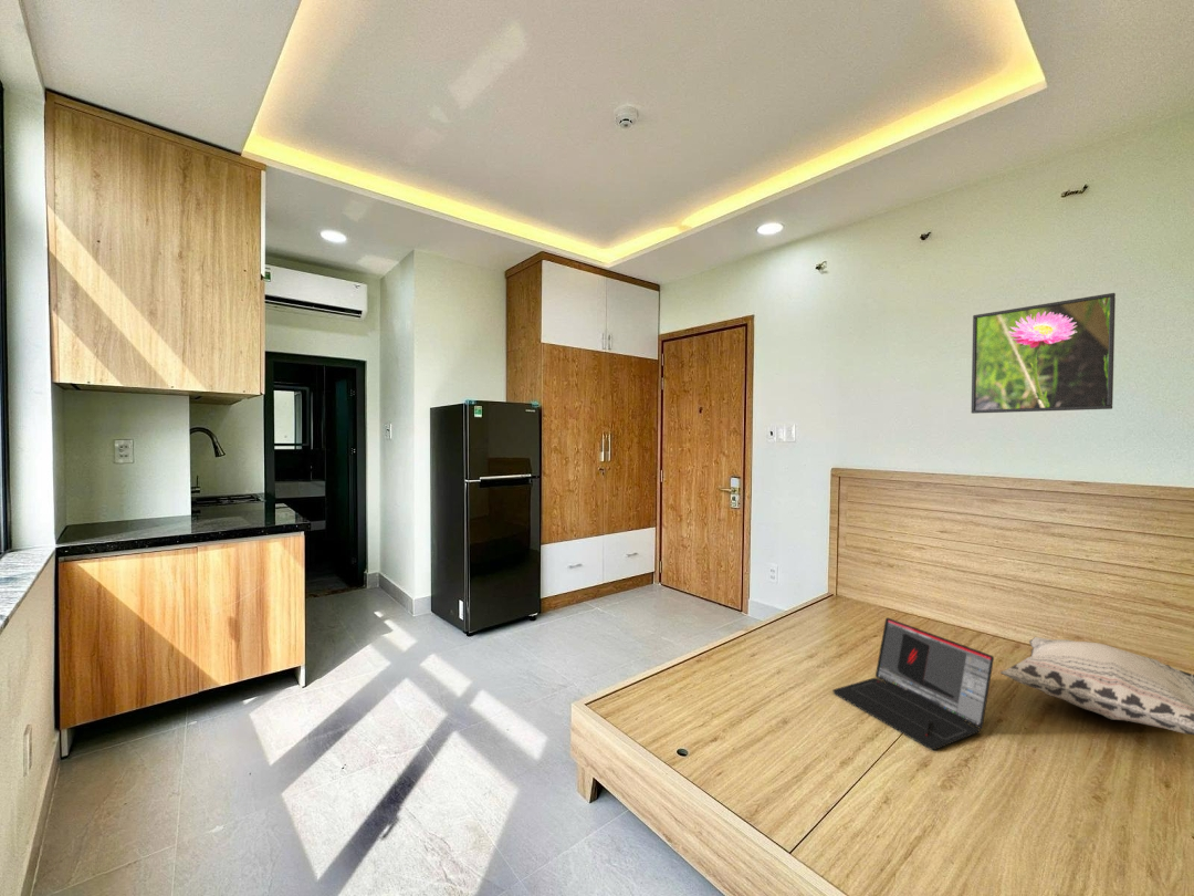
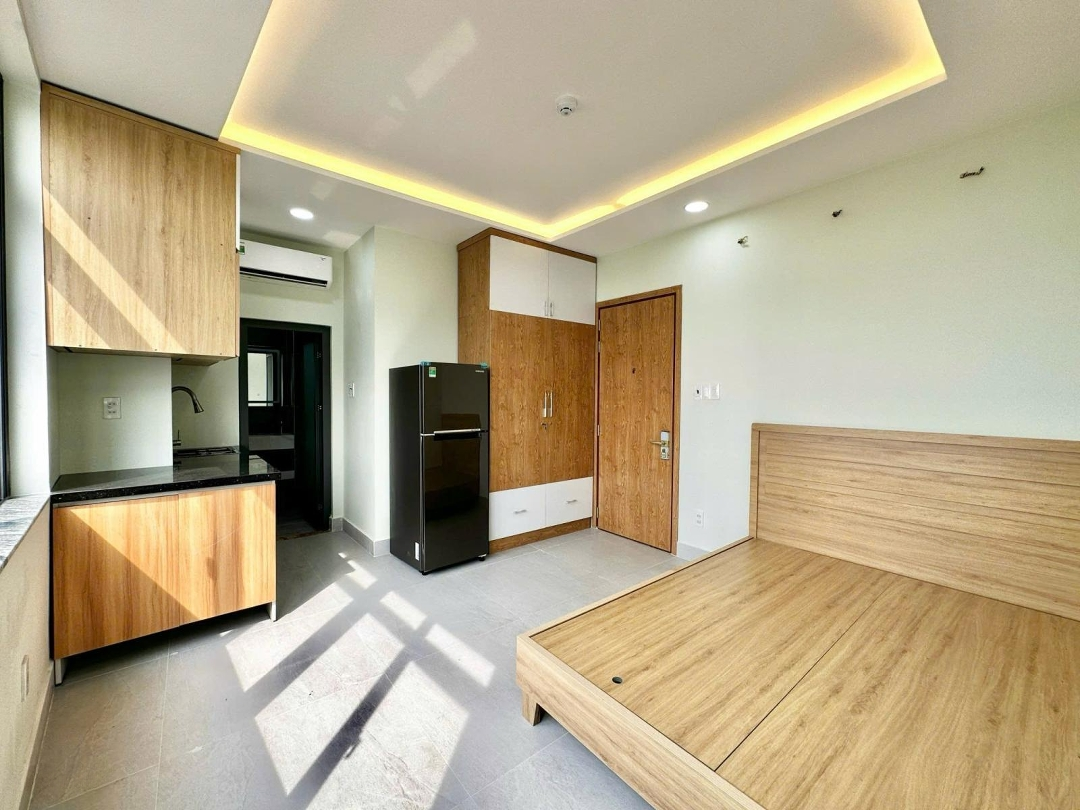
- decorative pillow [999,636,1194,736]
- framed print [971,292,1117,415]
- laptop [831,616,995,751]
